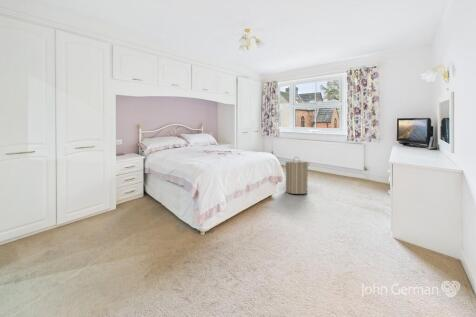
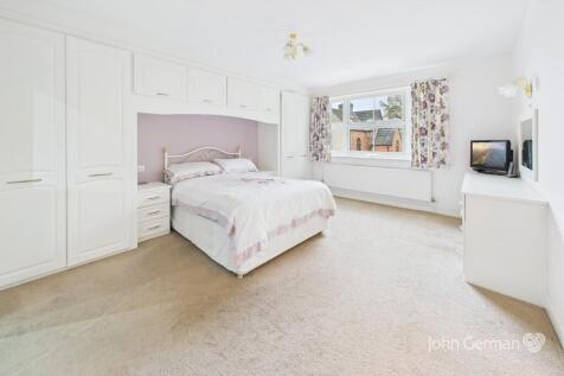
- laundry hamper [284,156,310,195]
